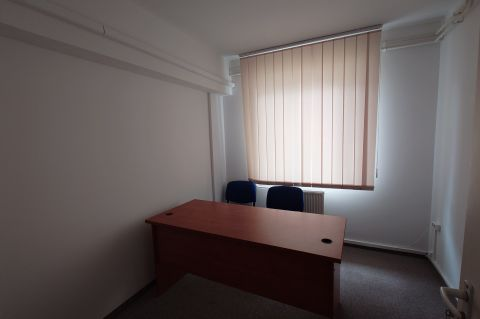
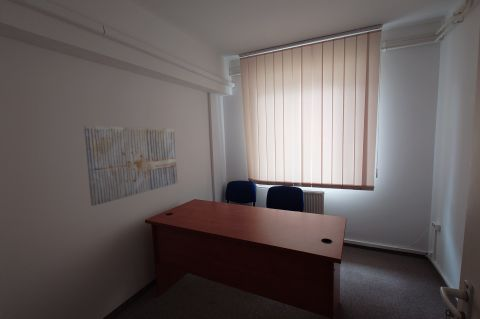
+ wall art [83,125,178,207]
